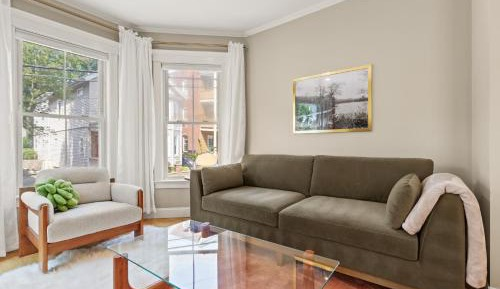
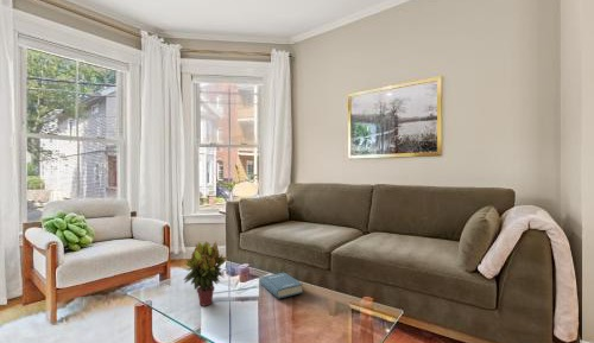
+ potted plant [183,241,227,307]
+ hardback book [259,272,304,299]
